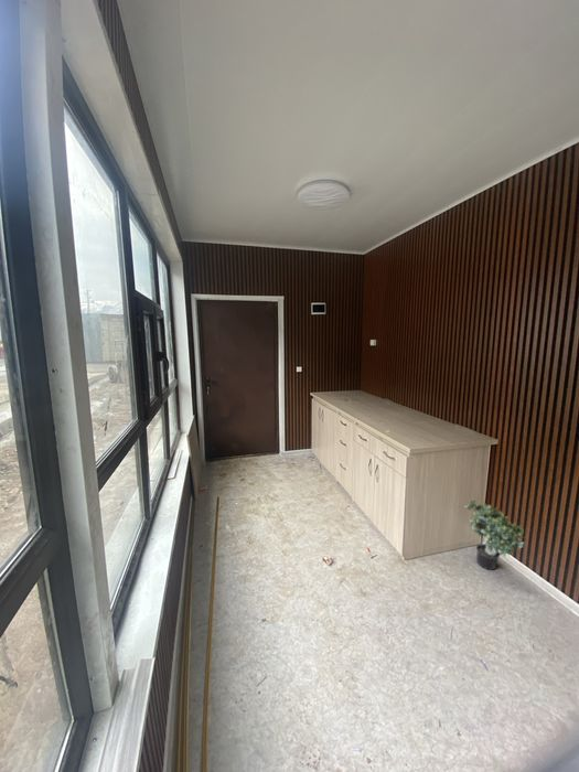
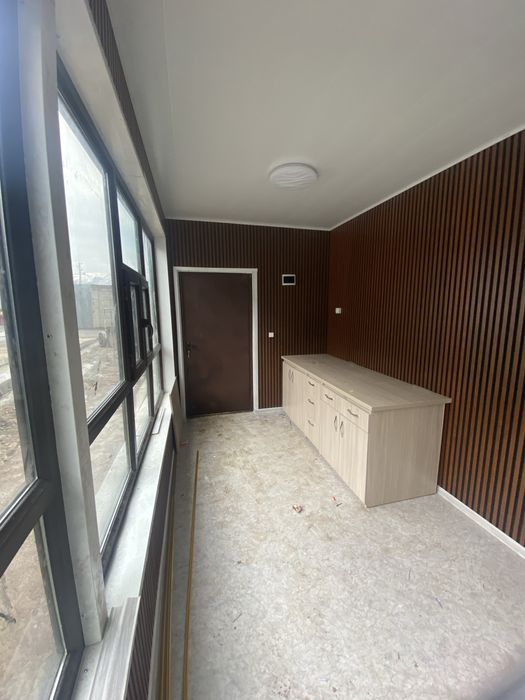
- potted plant [463,497,526,571]
